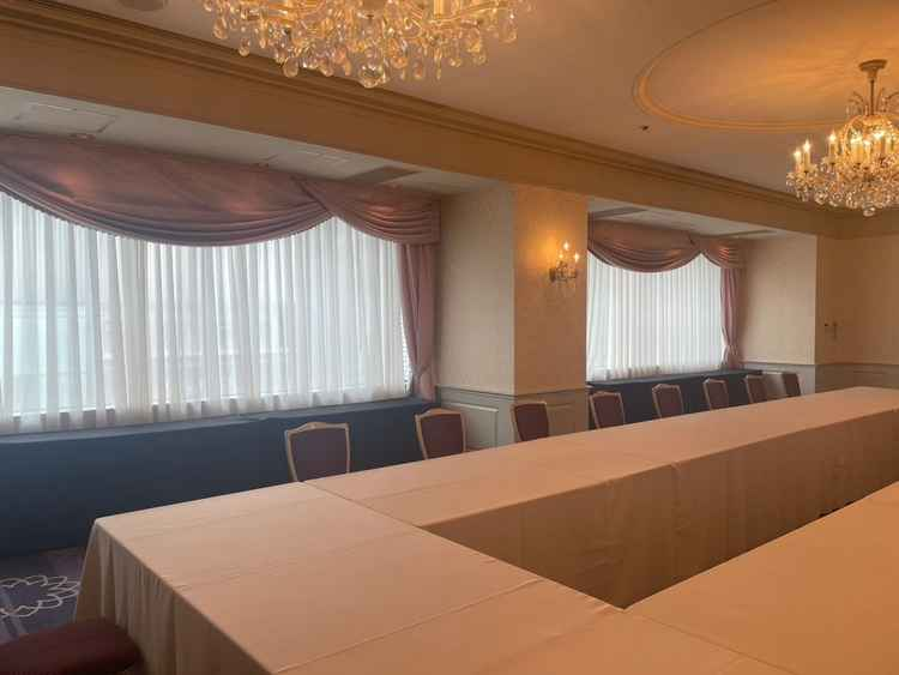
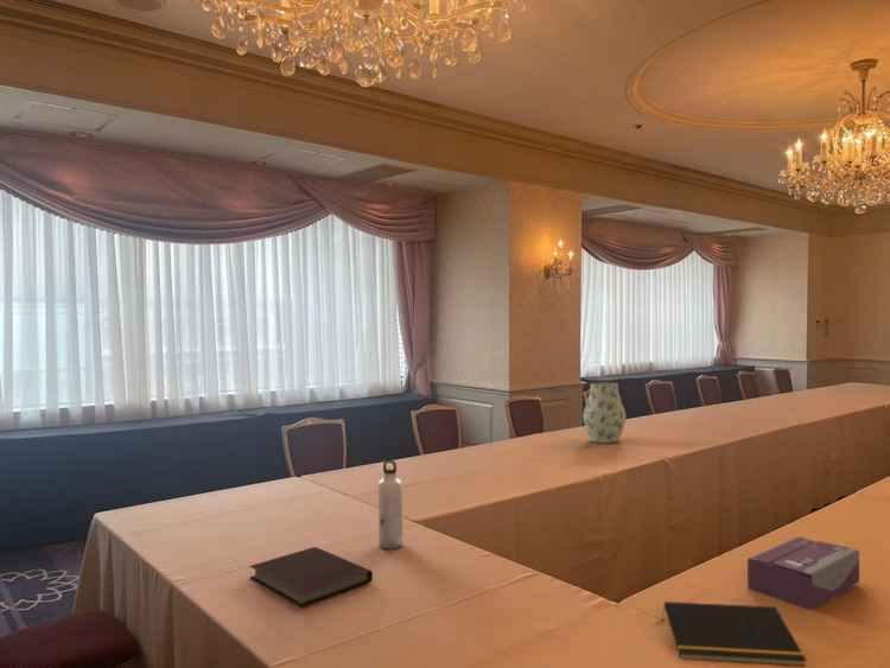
+ tissue box [746,536,860,612]
+ water bottle [377,459,403,551]
+ notebook [248,546,374,609]
+ notepad [660,600,808,668]
+ vase [583,382,627,444]
